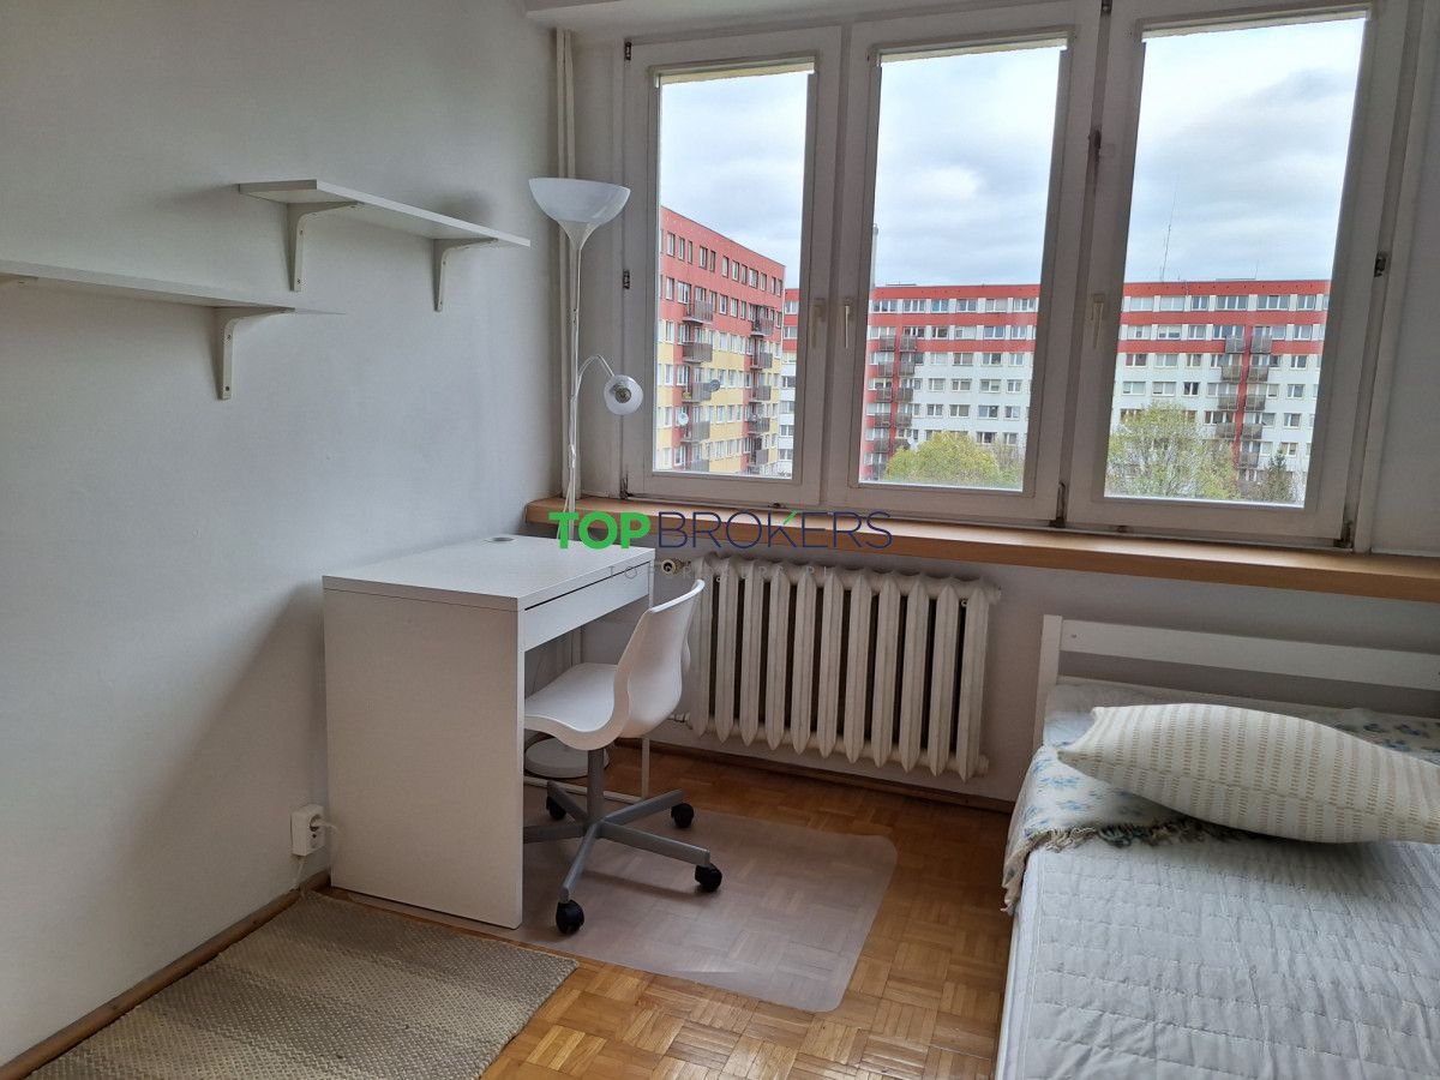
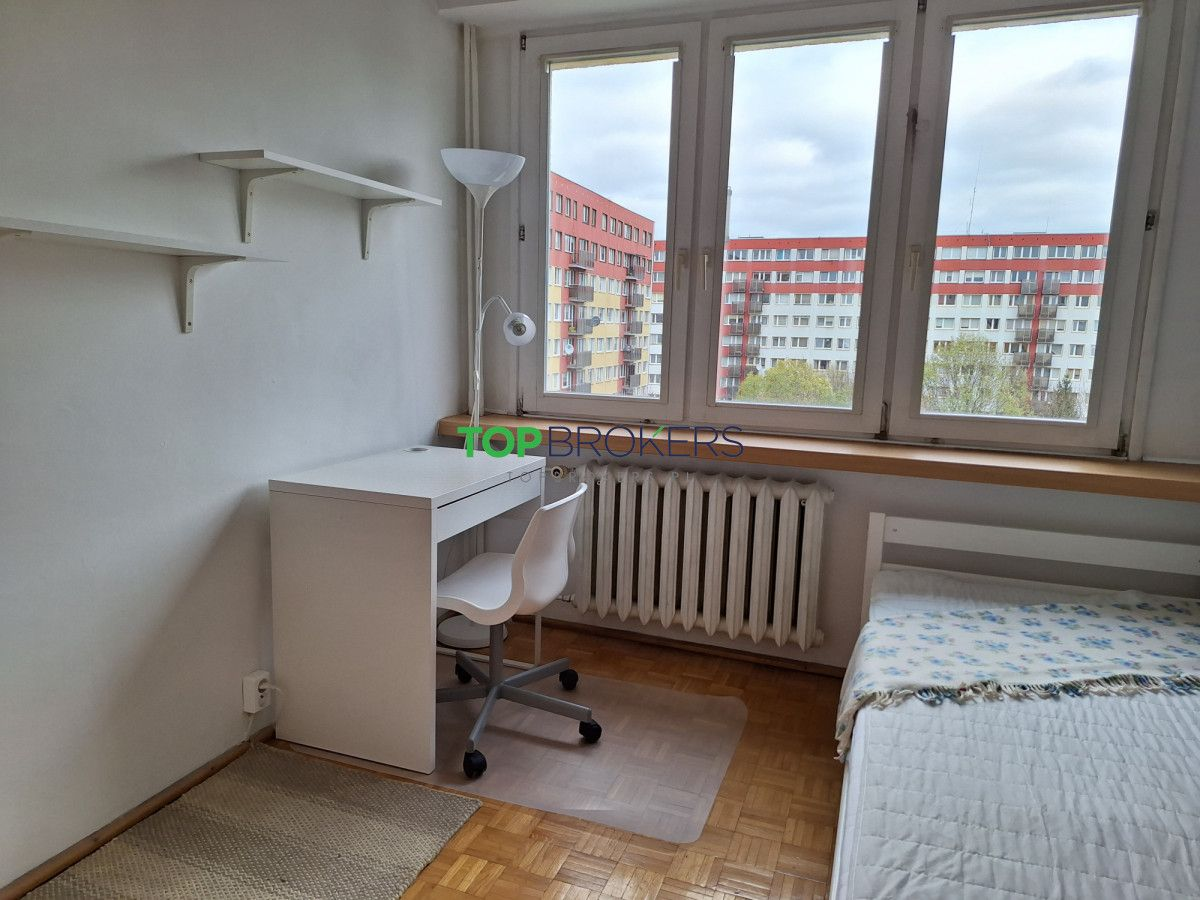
- pillow [1055,702,1440,846]
